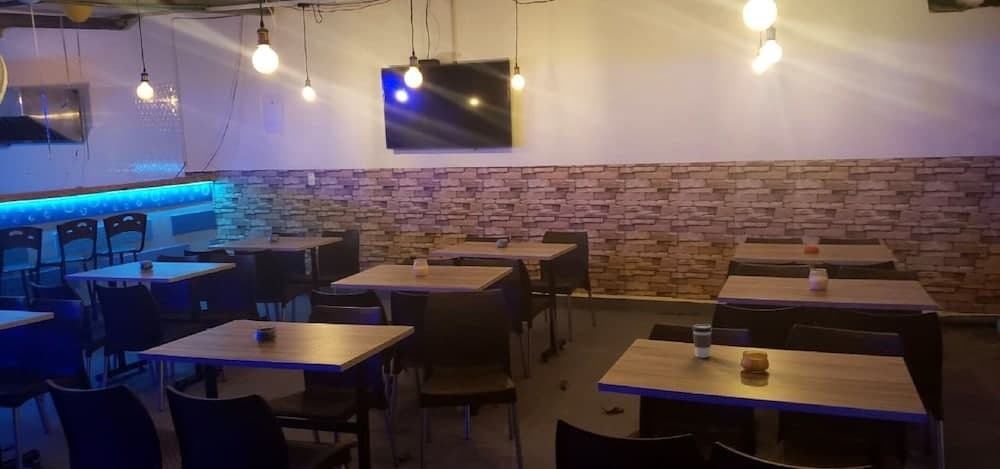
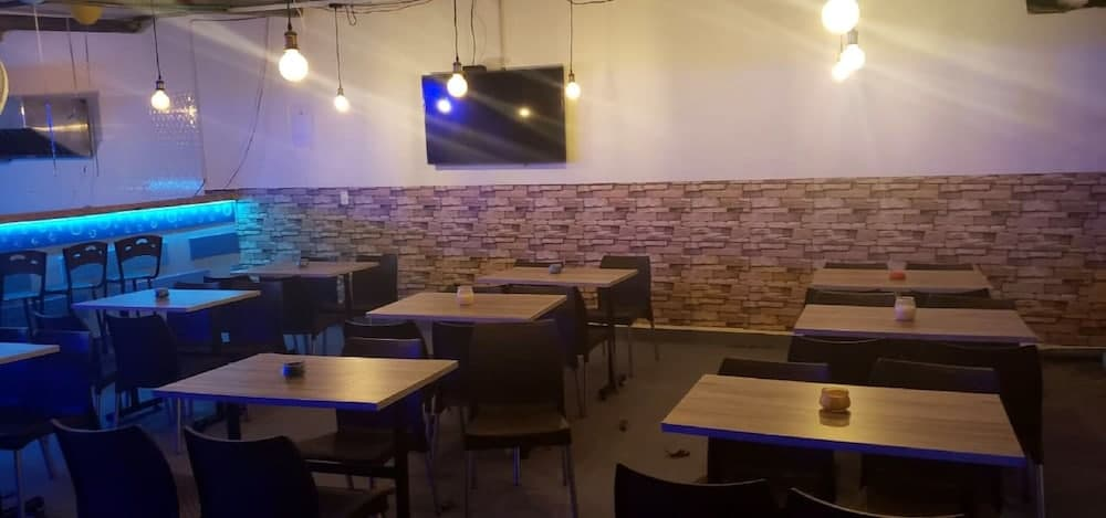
- coffee cup [692,323,713,359]
